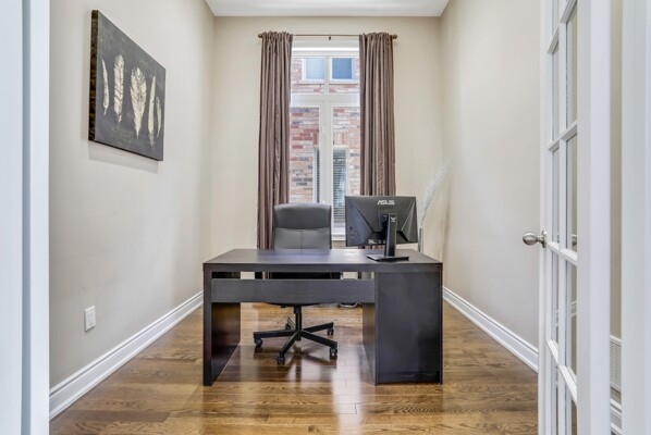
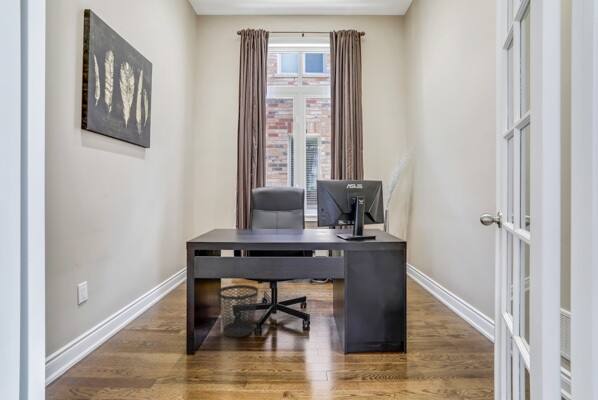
+ wastebasket [216,284,259,338]
